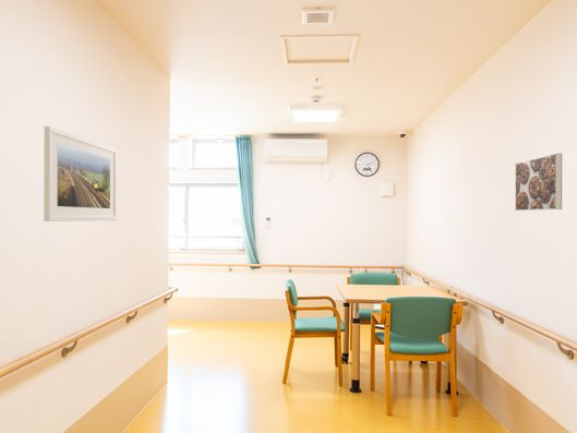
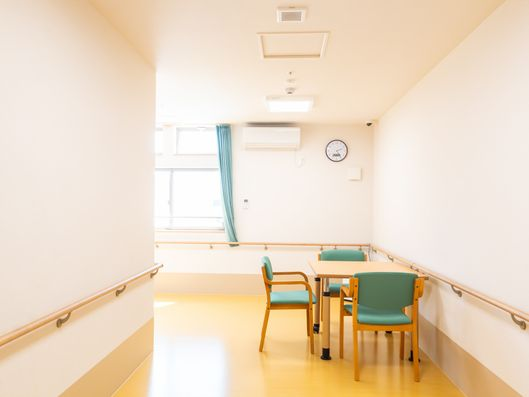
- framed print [514,153,563,212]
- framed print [43,125,118,222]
